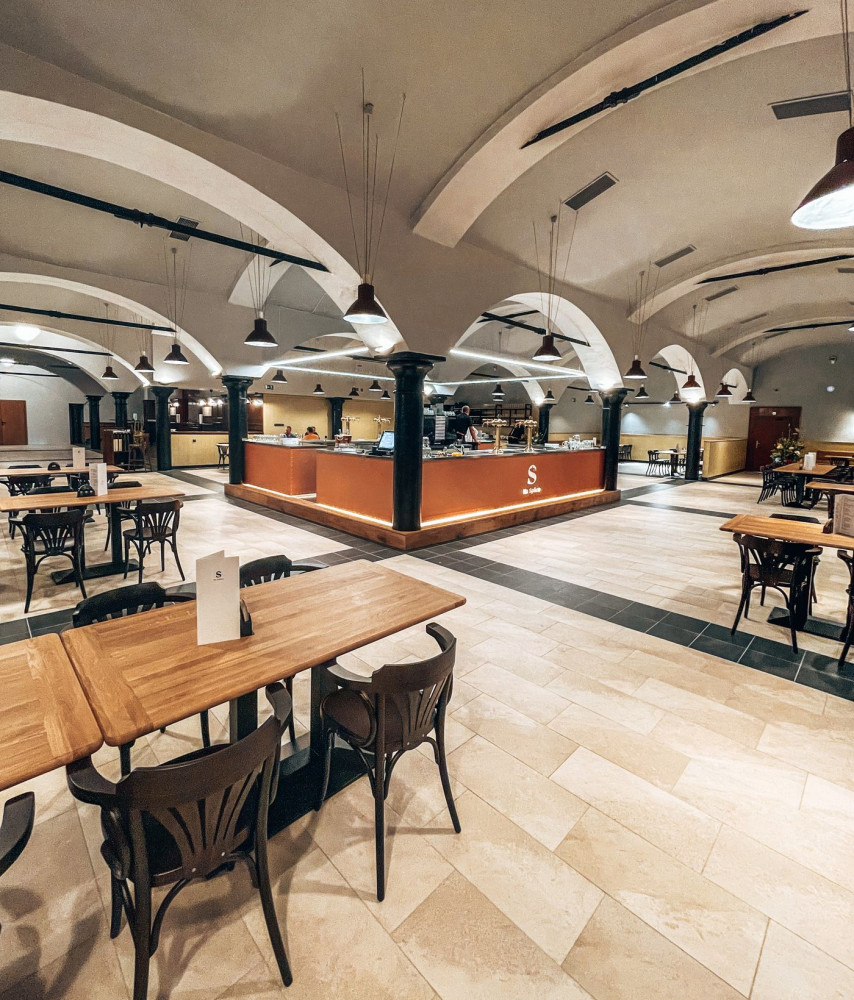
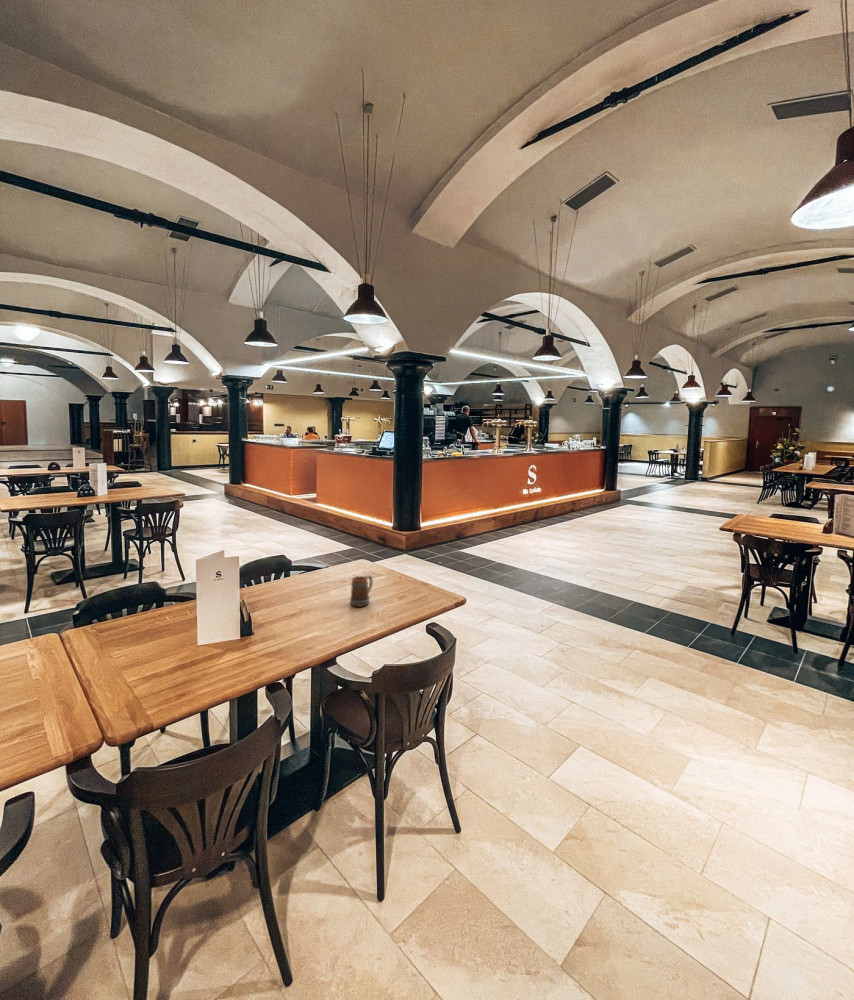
+ beer mug [349,574,374,608]
